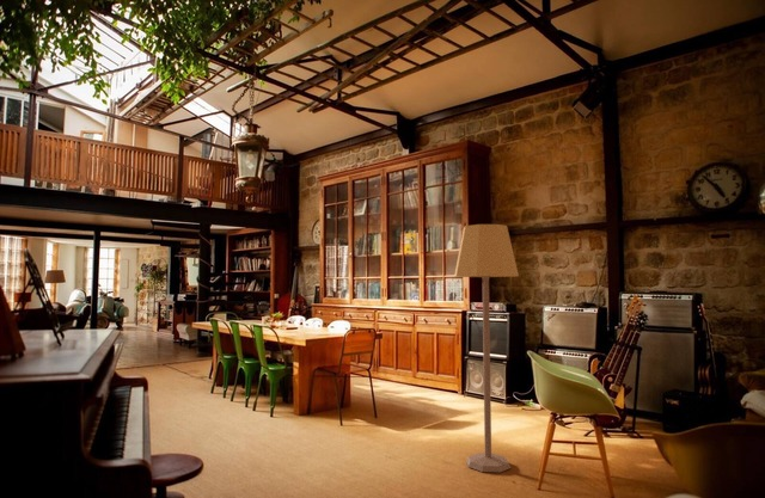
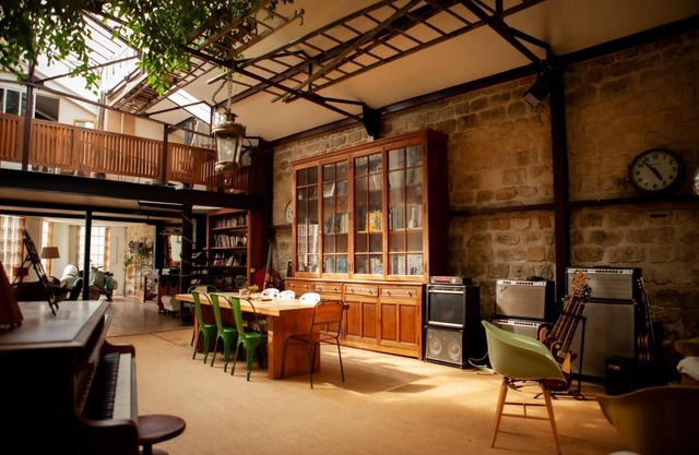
- lamp [453,223,520,473]
